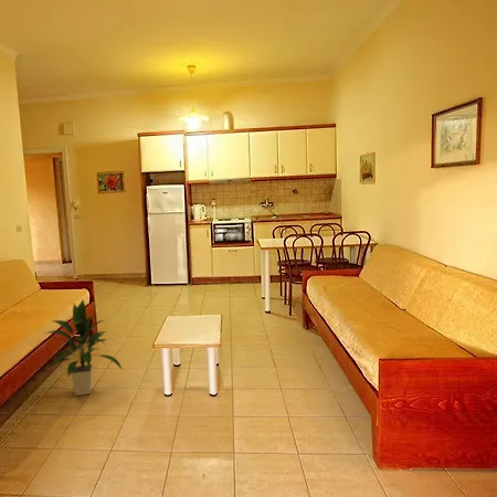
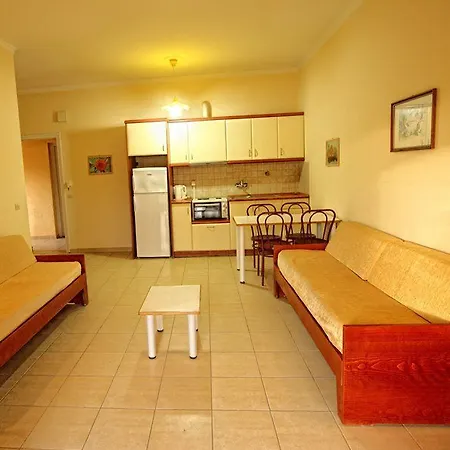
- indoor plant [43,299,124,396]
